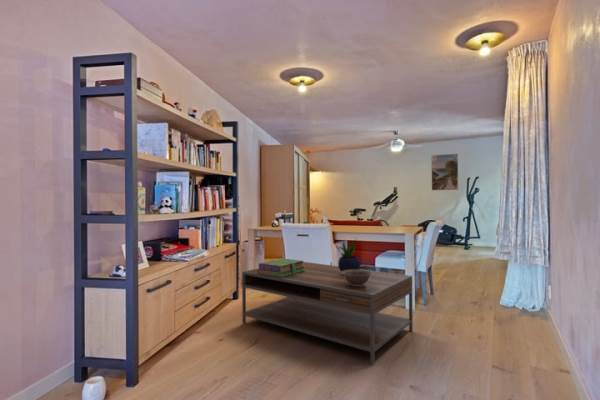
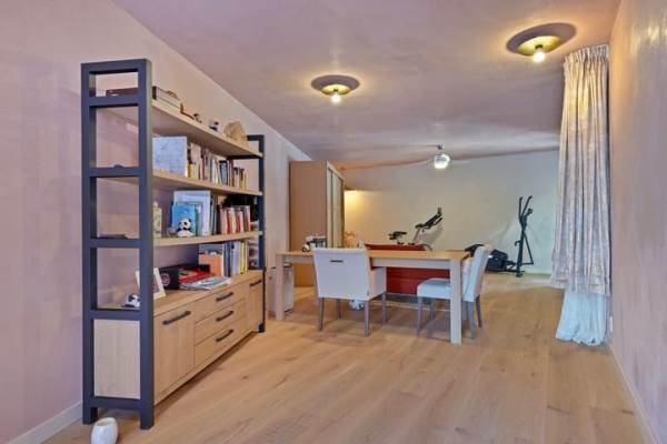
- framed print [430,153,459,191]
- potted plant [333,237,361,272]
- stack of books [257,257,305,277]
- decorative bowl [341,269,373,286]
- coffee table [241,261,414,365]
